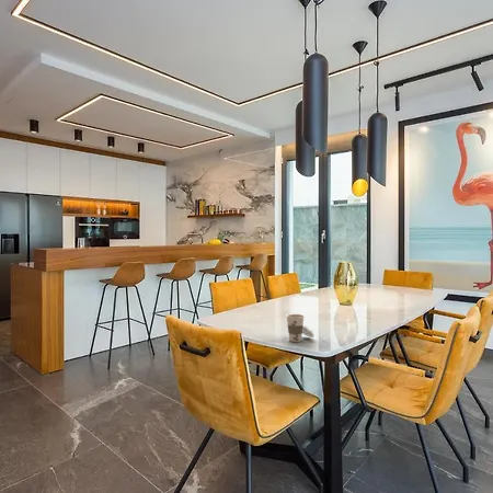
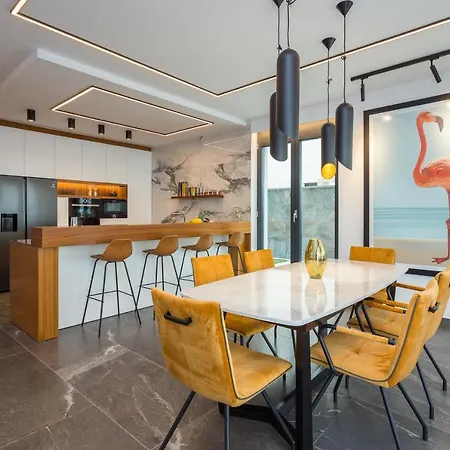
- cup [285,312,314,343]
